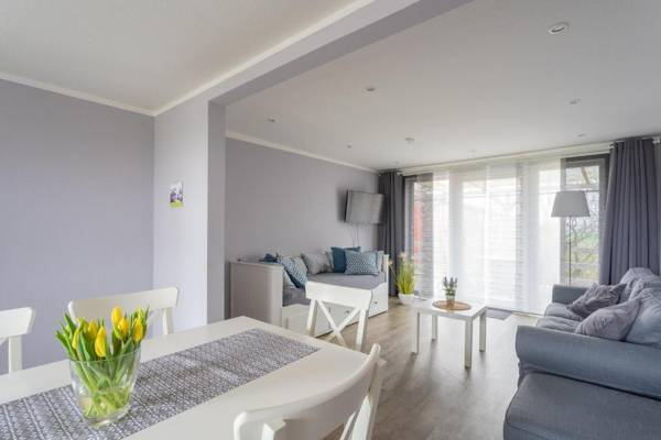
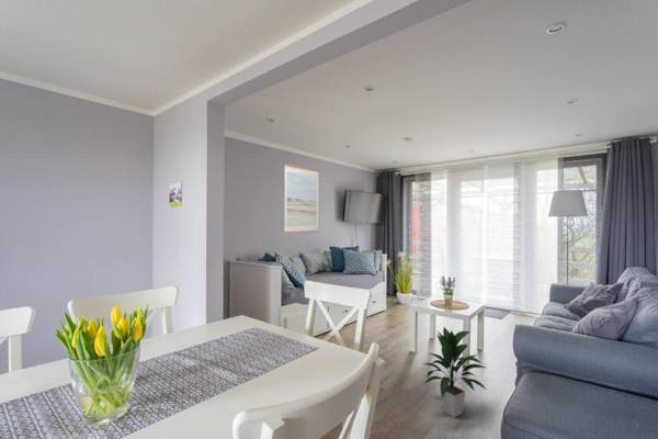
+ wall art [283,164,320,234]
+ indoor plant [421,326,489,418]
